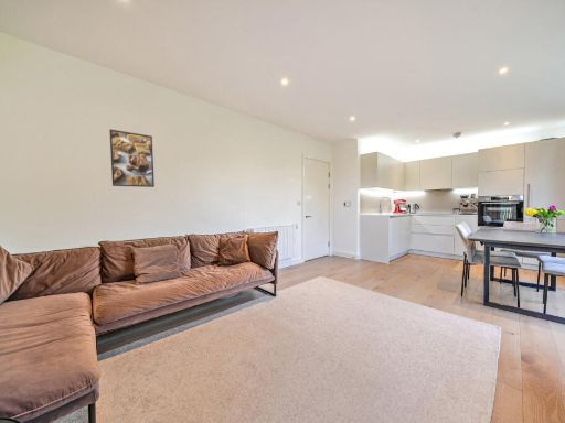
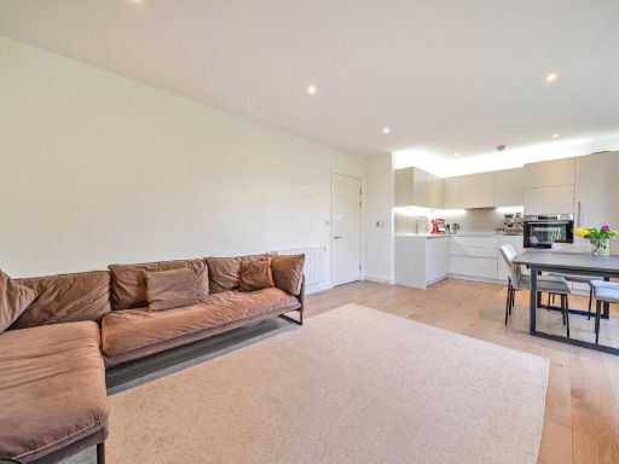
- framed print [108,128,156,188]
